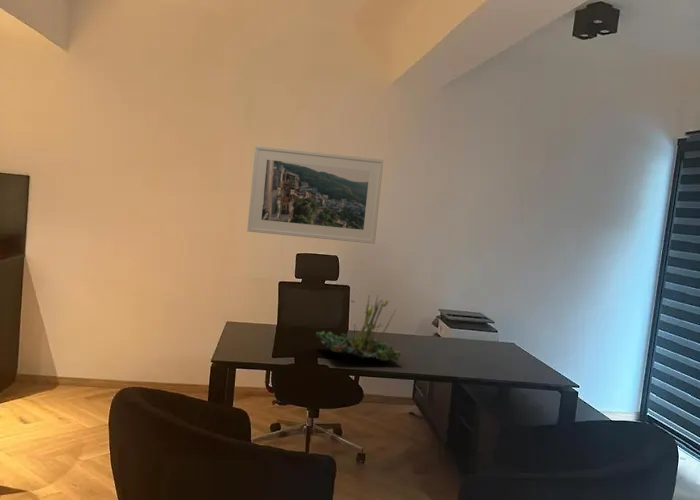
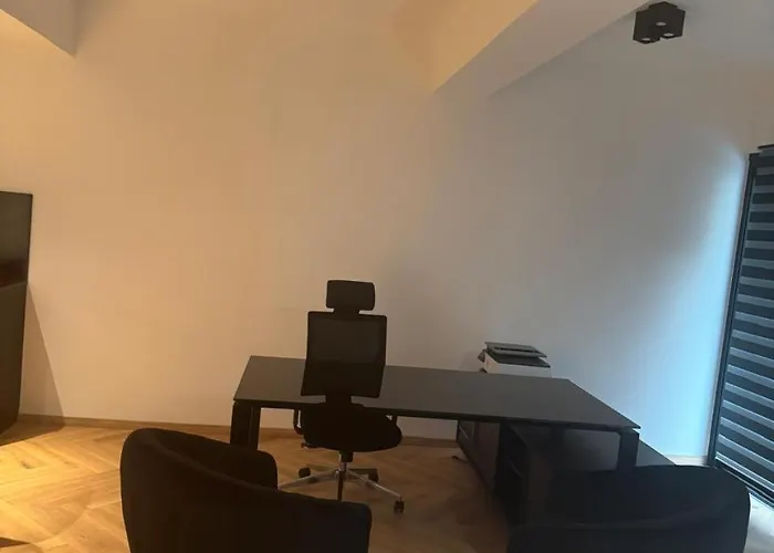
- plant [315,295,402,362]
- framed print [246,144,384,245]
